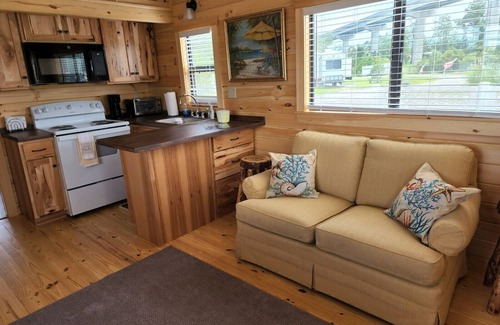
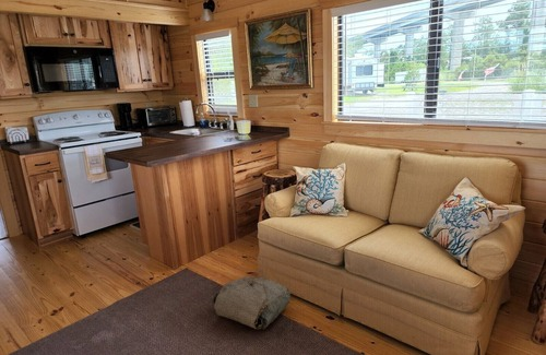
+ bag [210,275,292,330]
